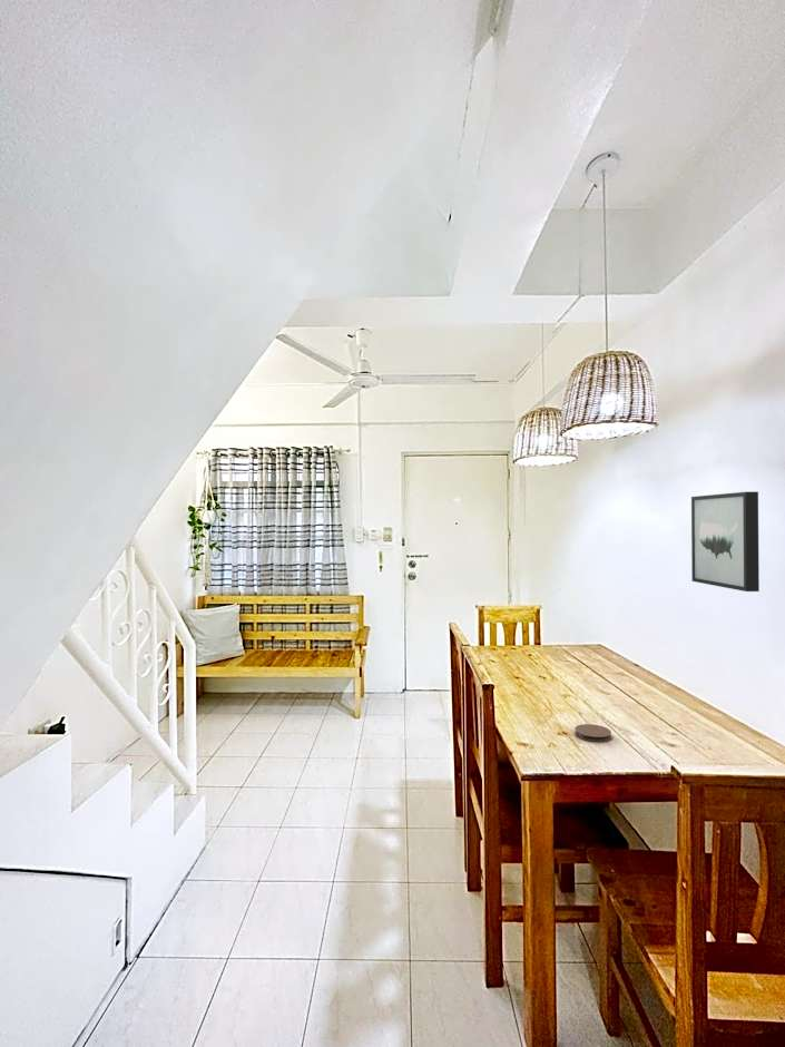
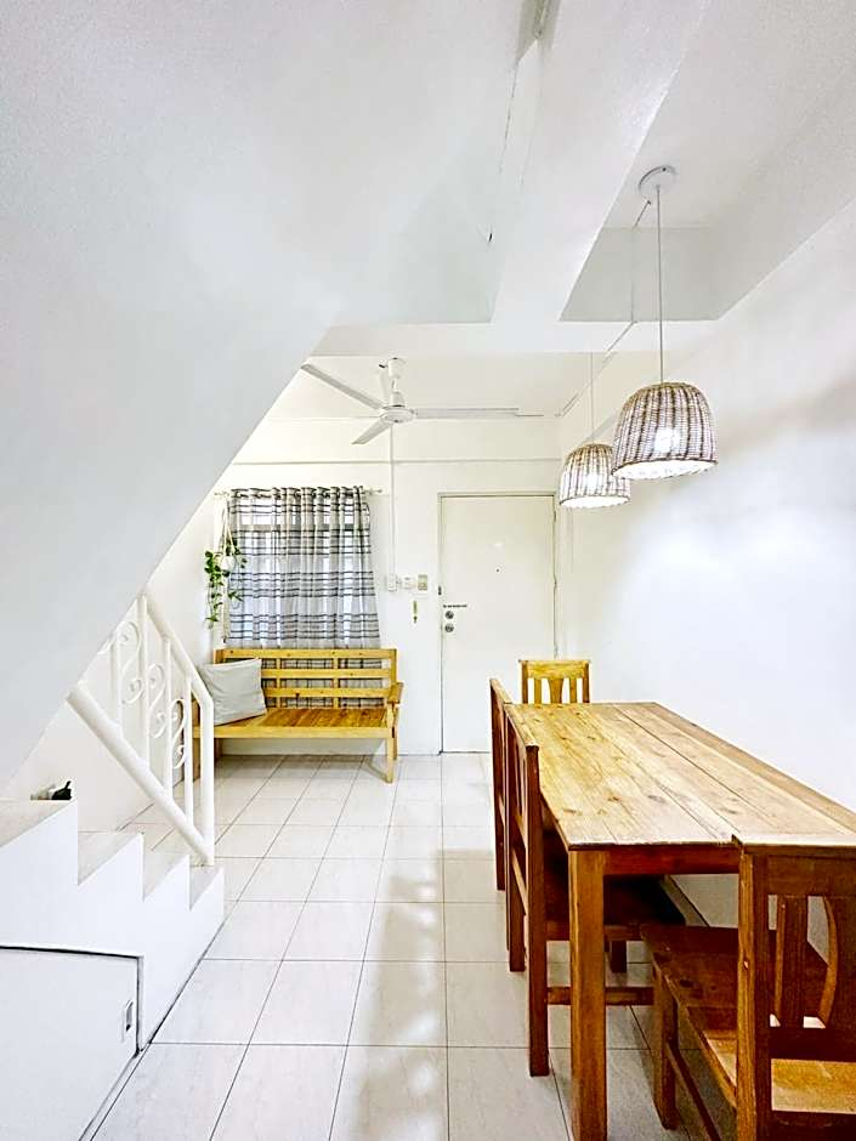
- wall art [690,490,761,593]
- coaster [573,723,612,743]
